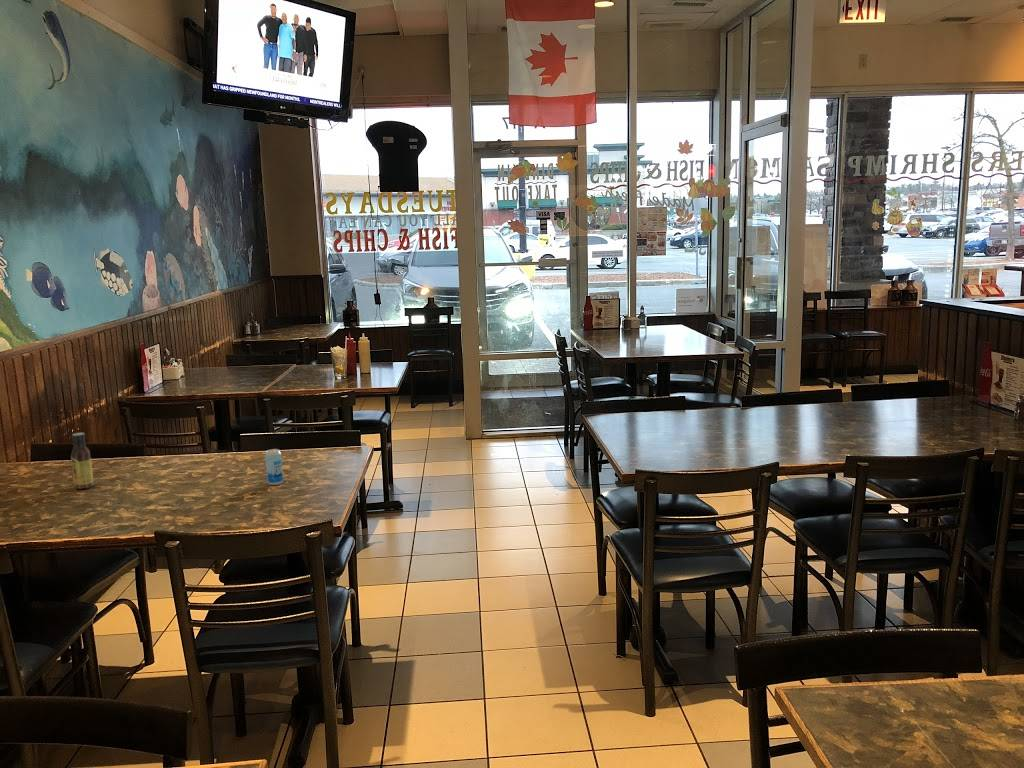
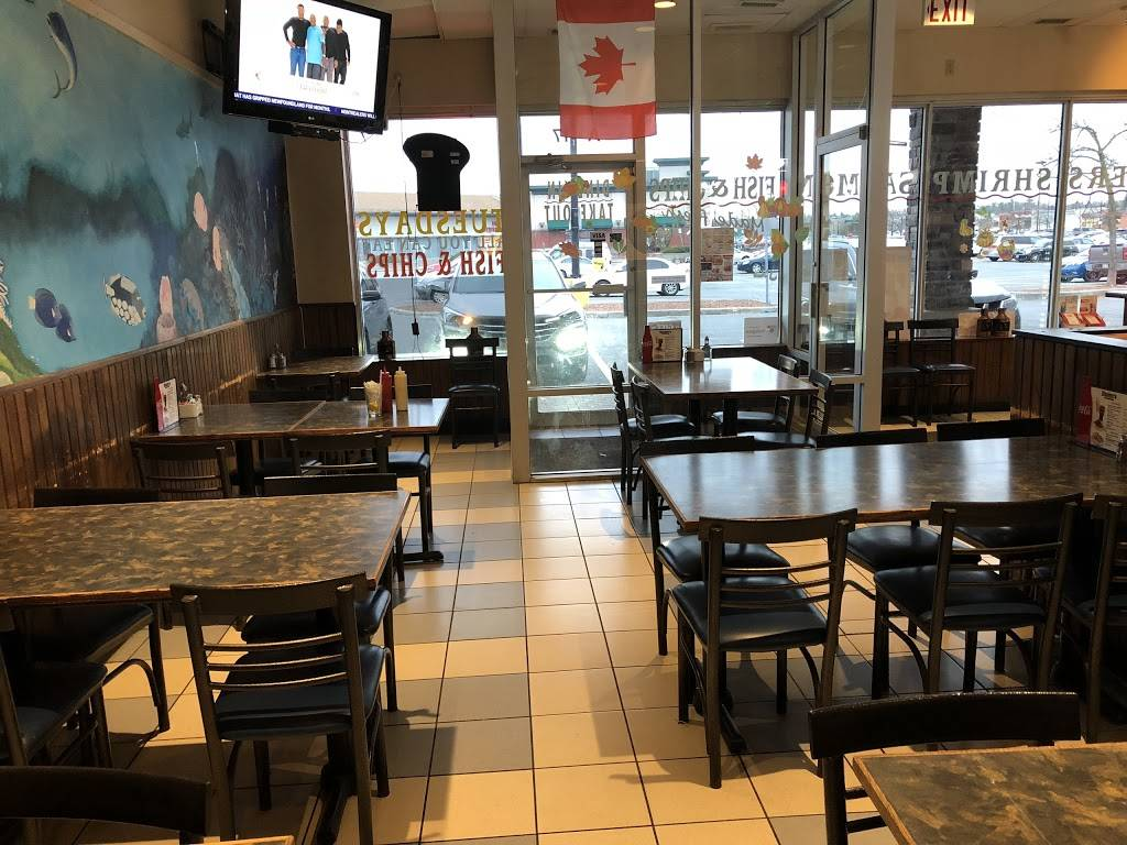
- sauce bottle [70,432,95,490]
- beverage can [264,448,284,486]
